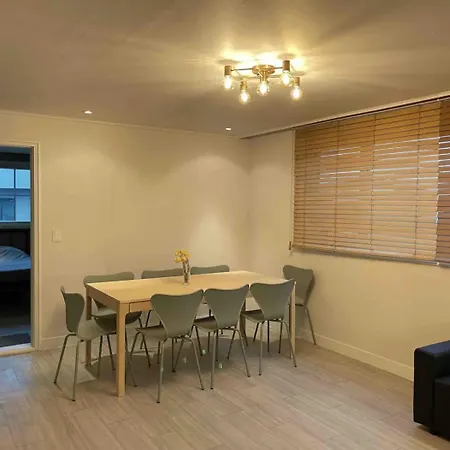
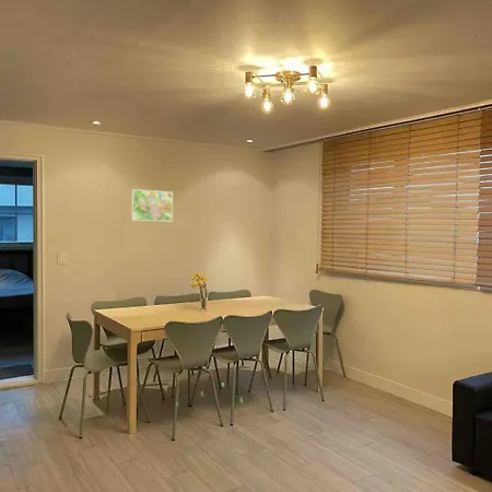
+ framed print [130,188,174,222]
